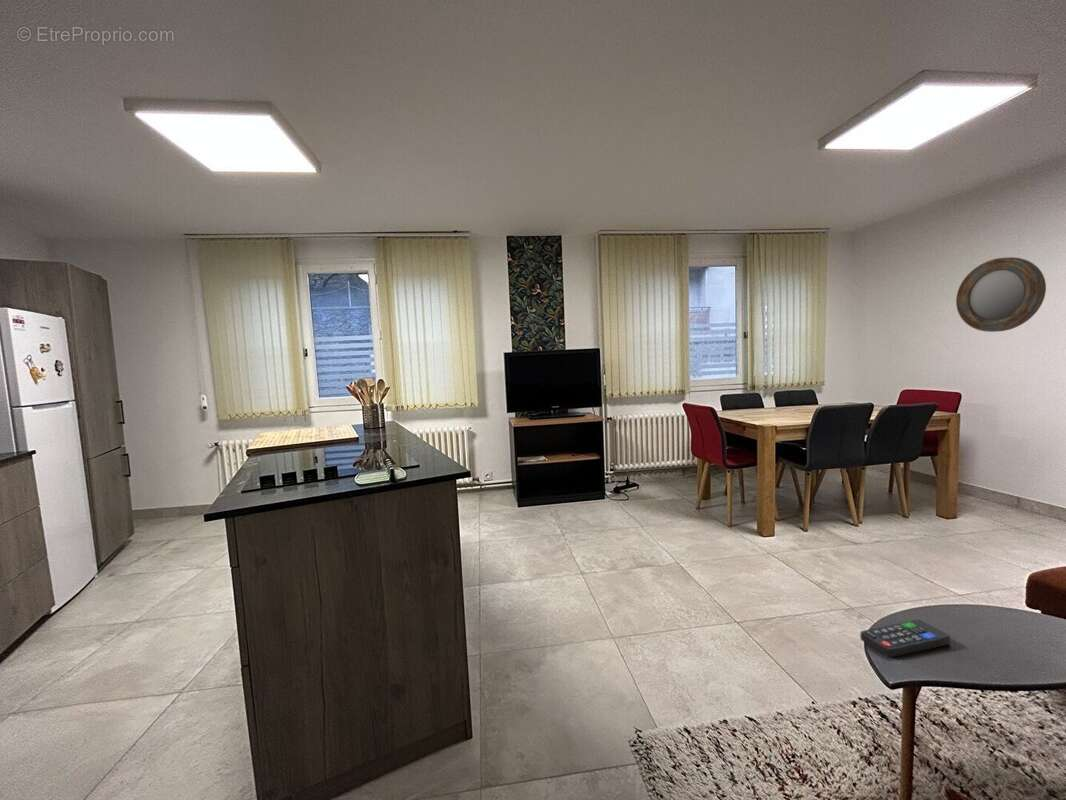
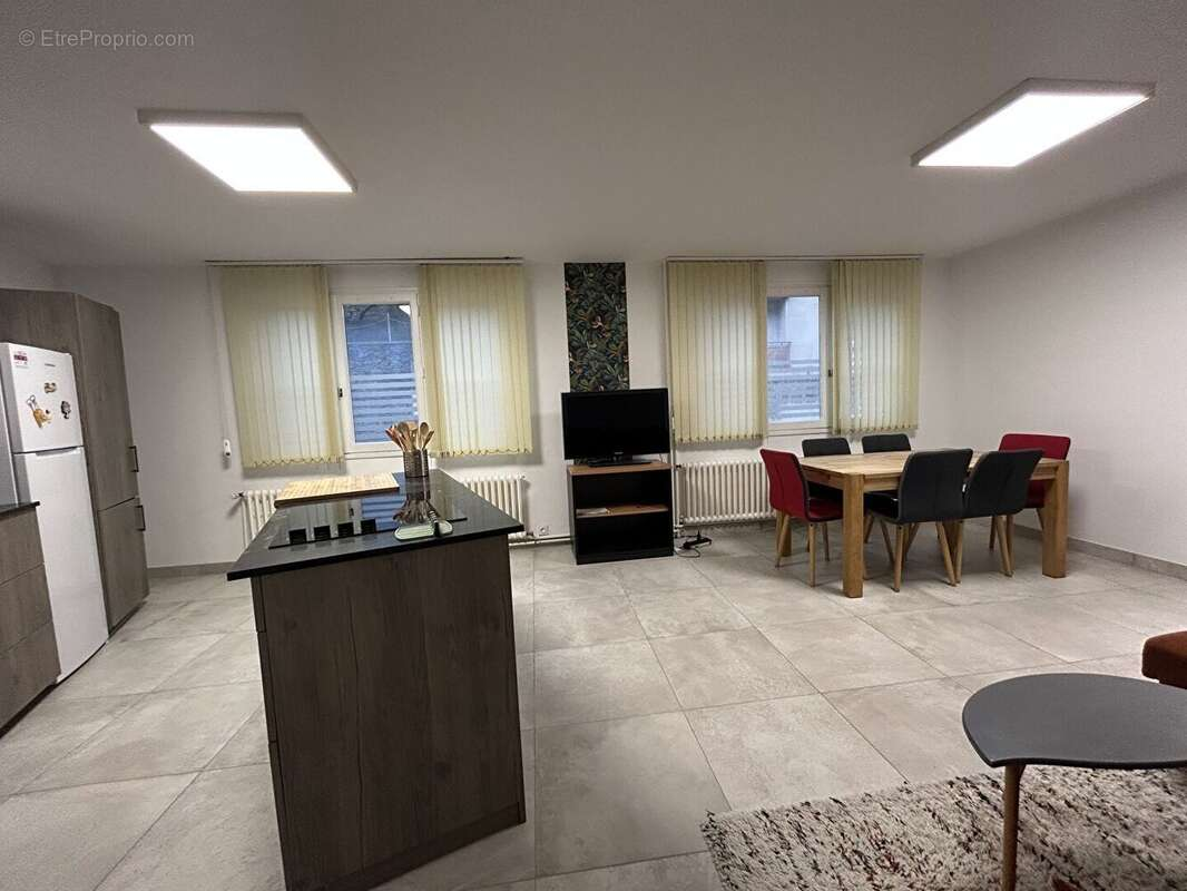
- remote control [859,619,951,658]
- home mirror [955,256,1047,333]
